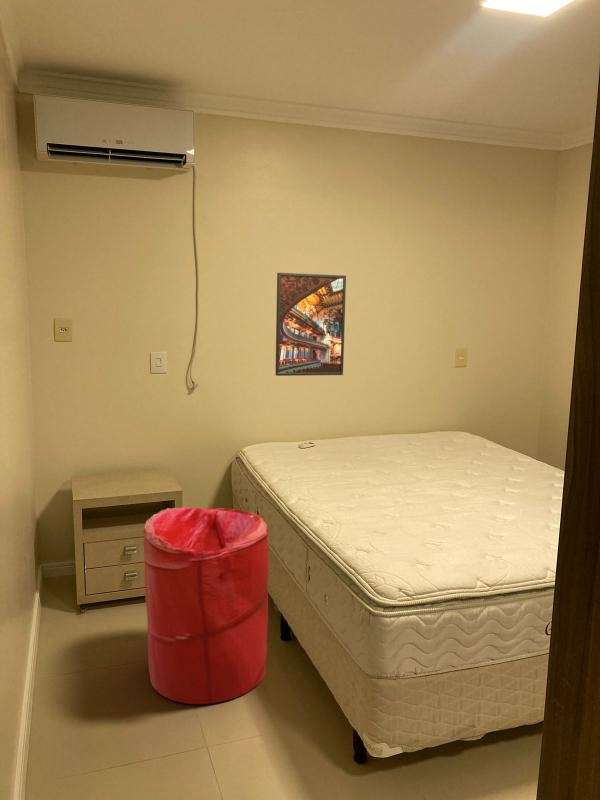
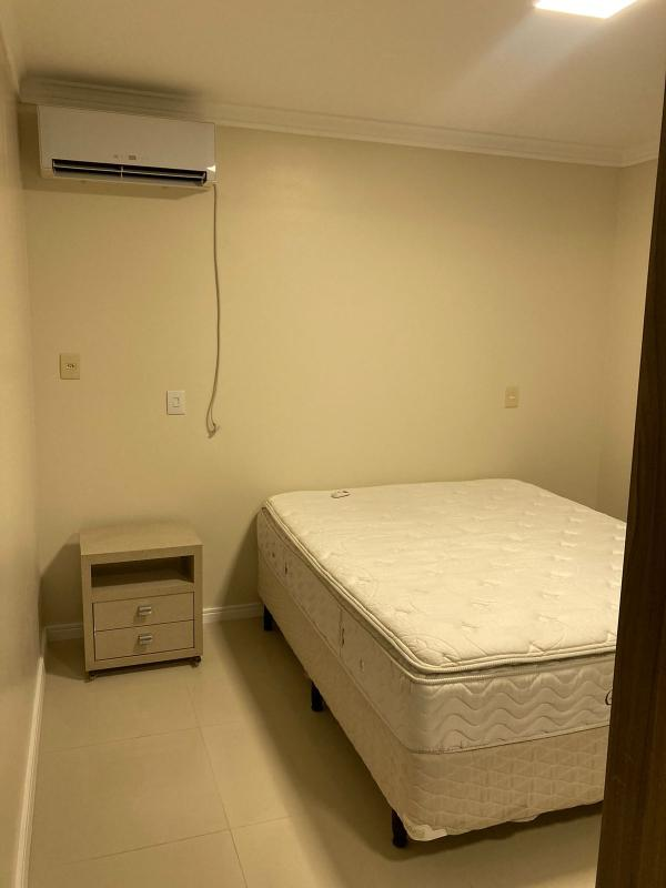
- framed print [274,272,347,377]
- laundry hamper [143,506,270,705]
